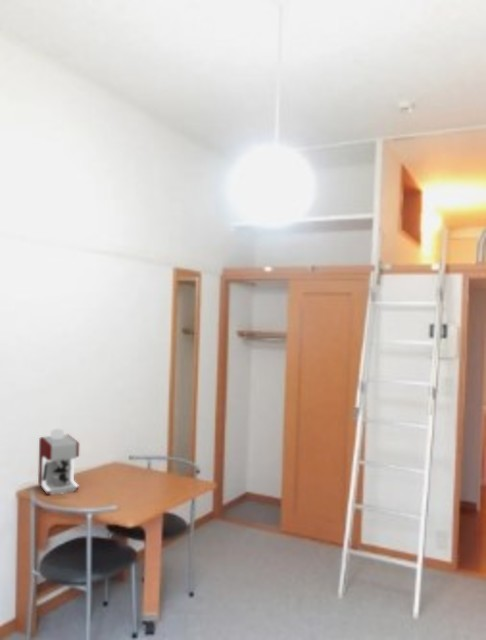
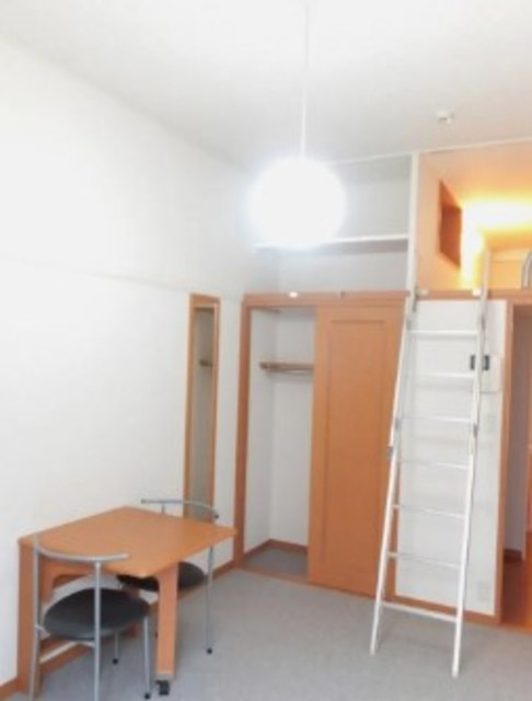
- coffee maker [37,428,80,496]
